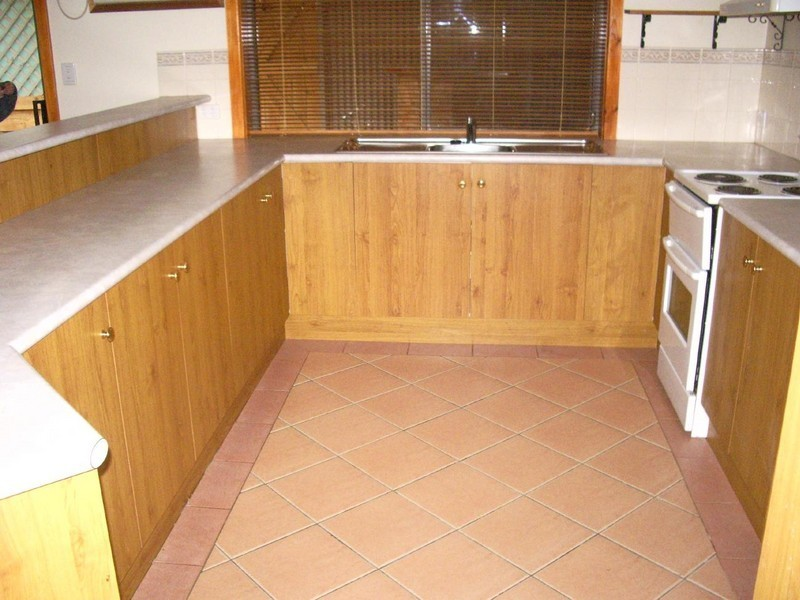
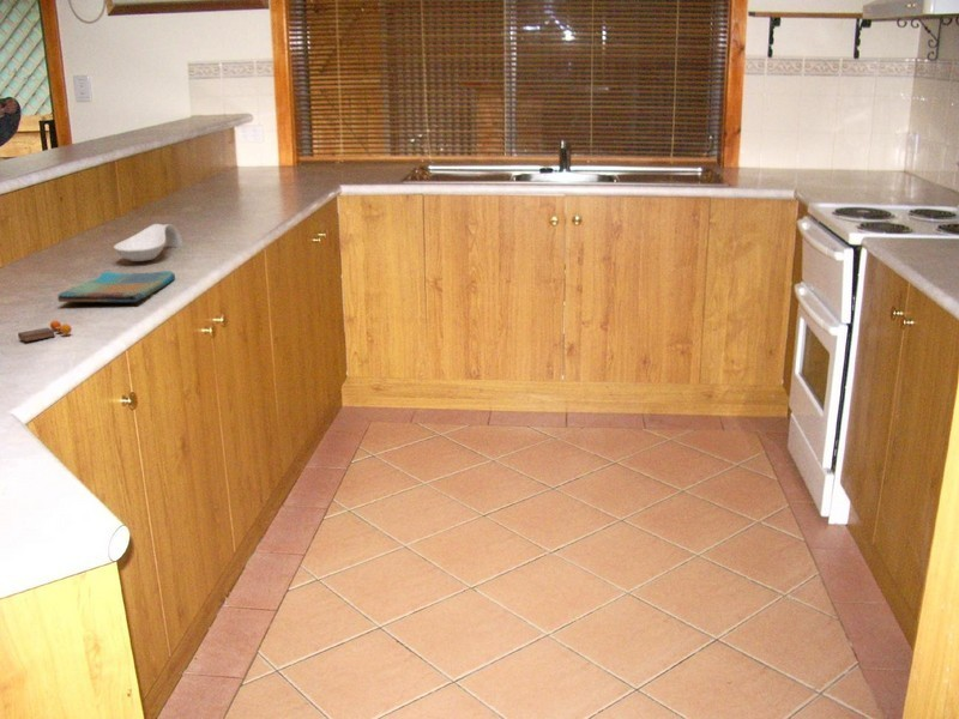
+ dish towel [56,270,176,303]
+ spoon rest [113,223,185,262]
+ fruit [17,319,73,343]
